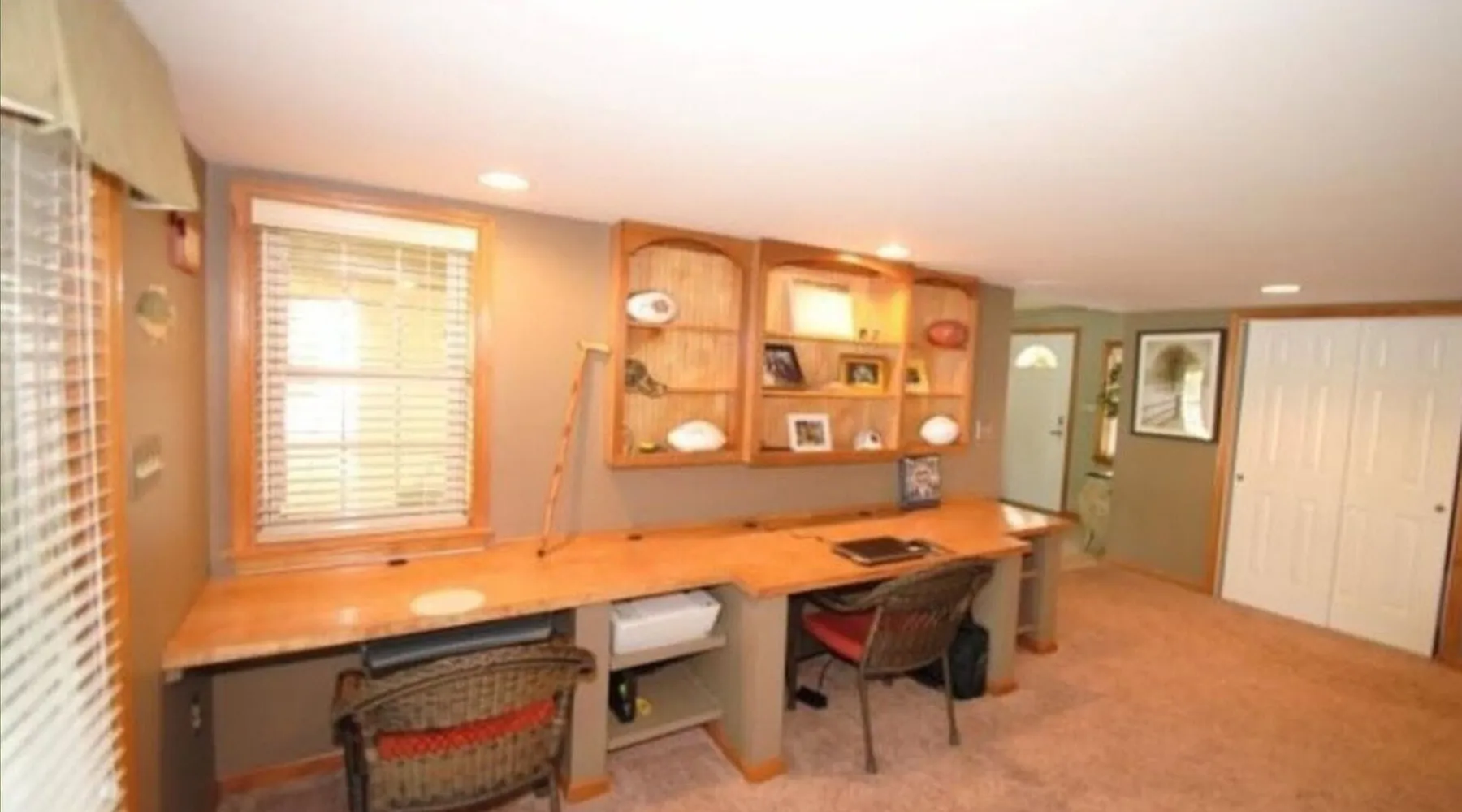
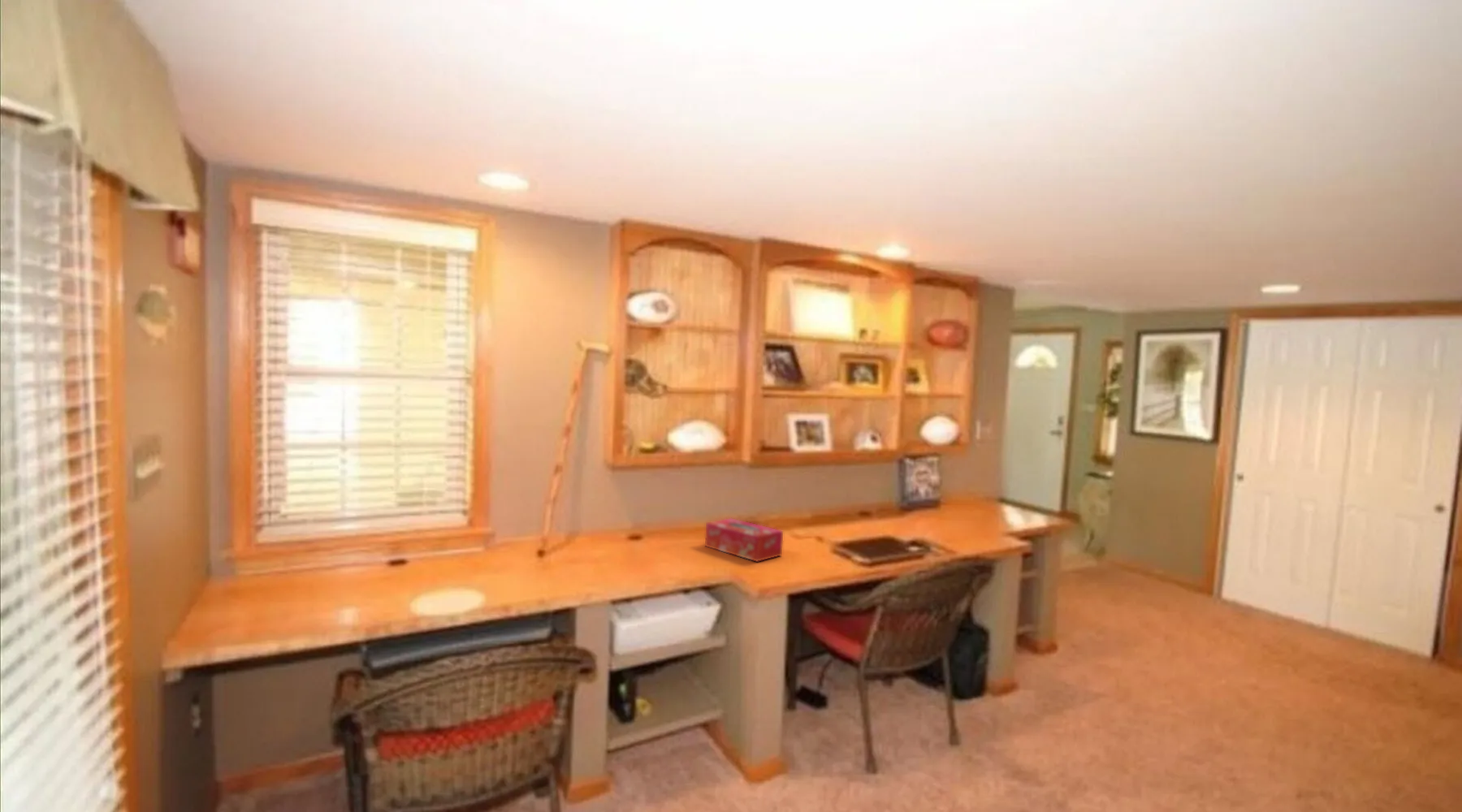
+ tissue box [704,517,784,563]
